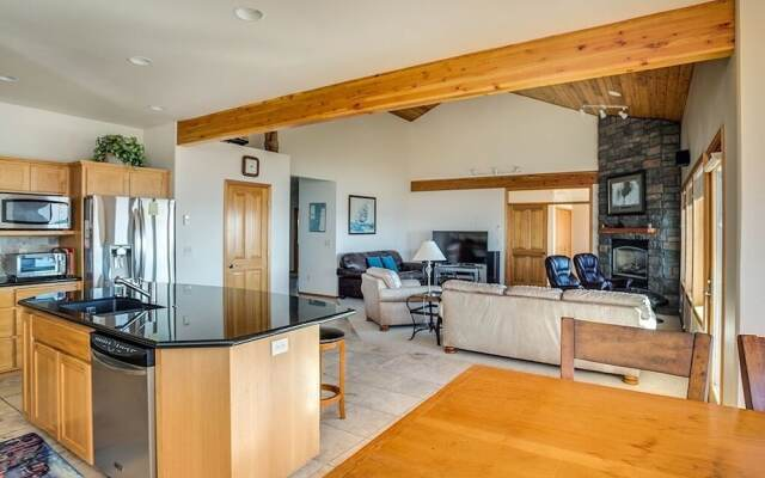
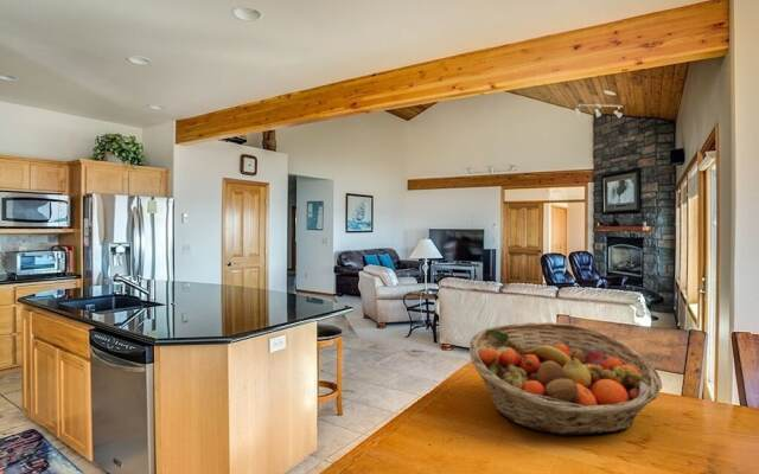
+ fruit basket [468,321,663,436]
